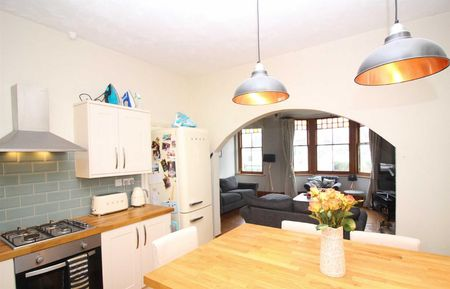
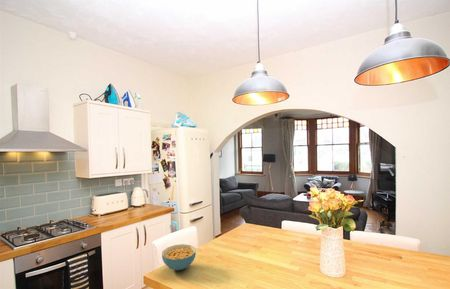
+ cereal bowl [161,243,197,271]
